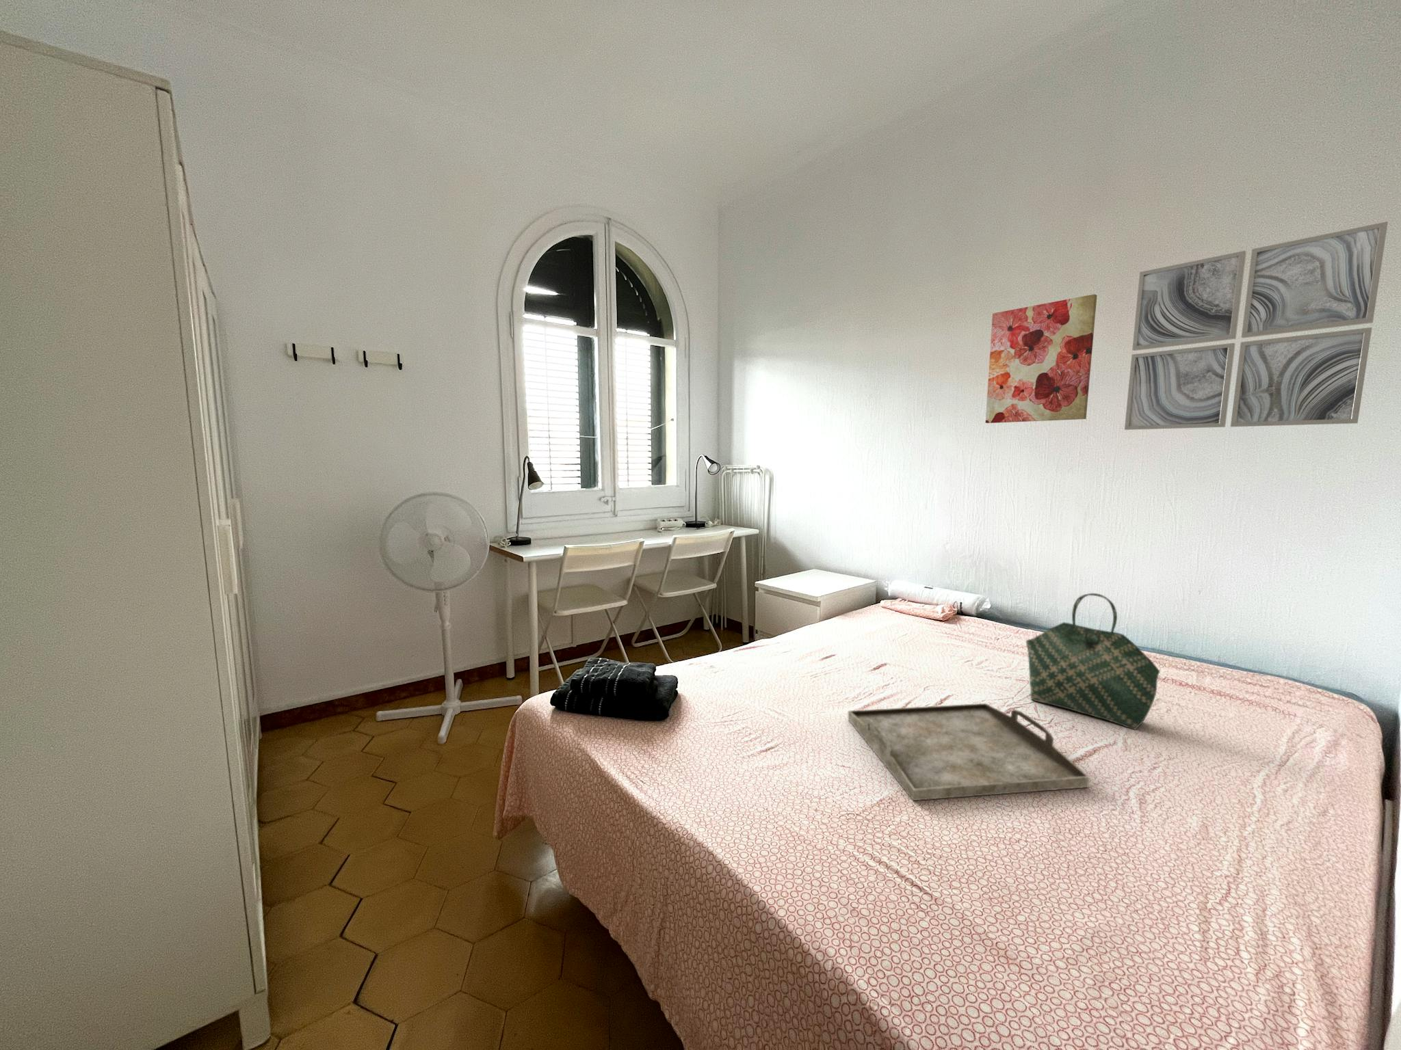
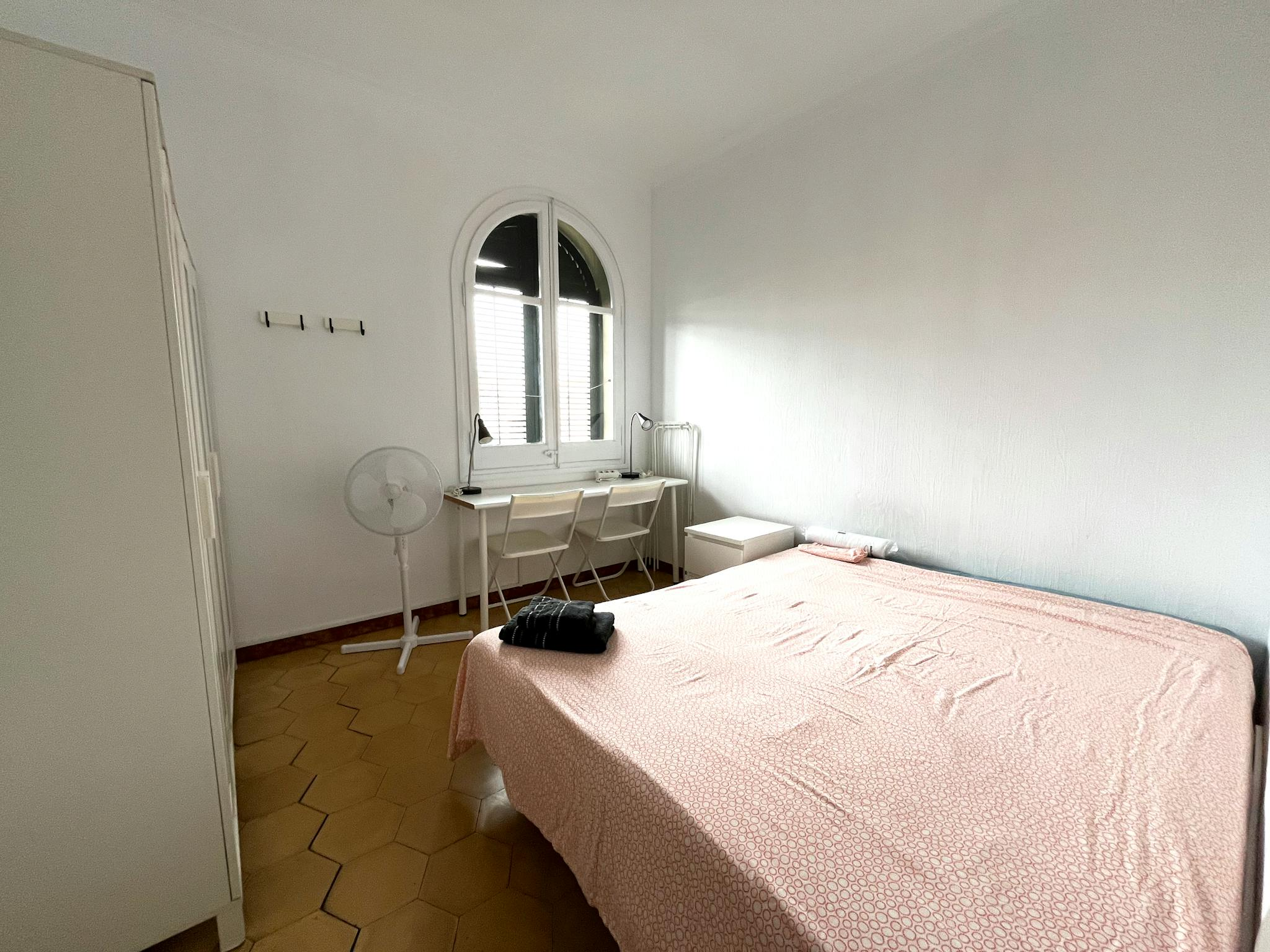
- wall art [985,293,1098,424]
- tote bag [1025,592,1161,731]
- wall art [1124,221,1389,430]
- serving tray [847,703,1090,801]
